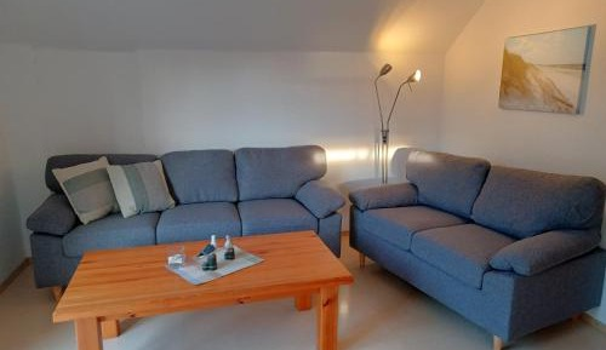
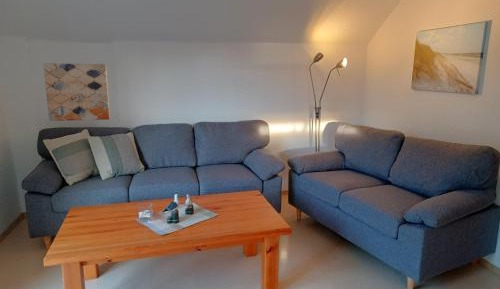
+ wall art [42,62,111,122]
